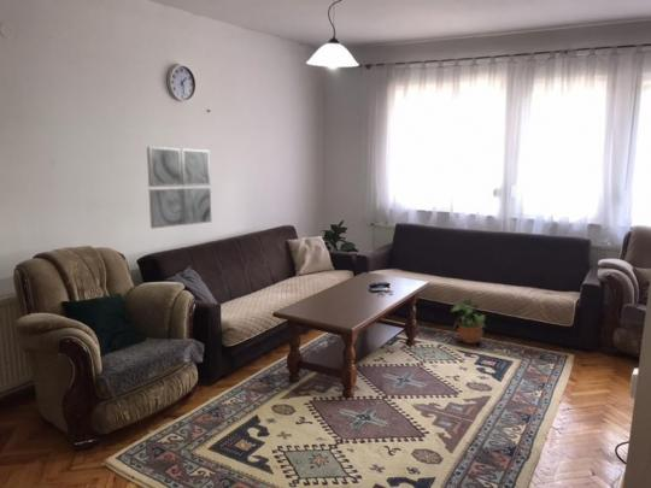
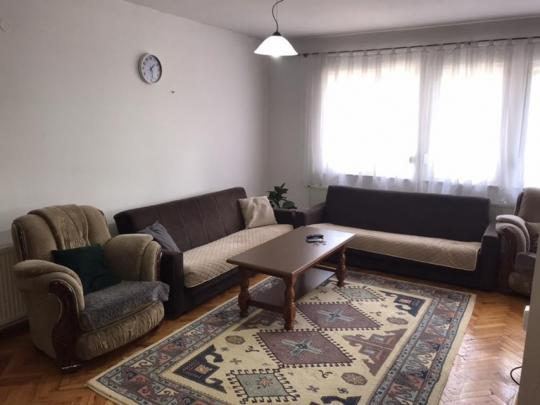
- wall art [146,146,212,229]
- potted plant [450,295,487,345]
